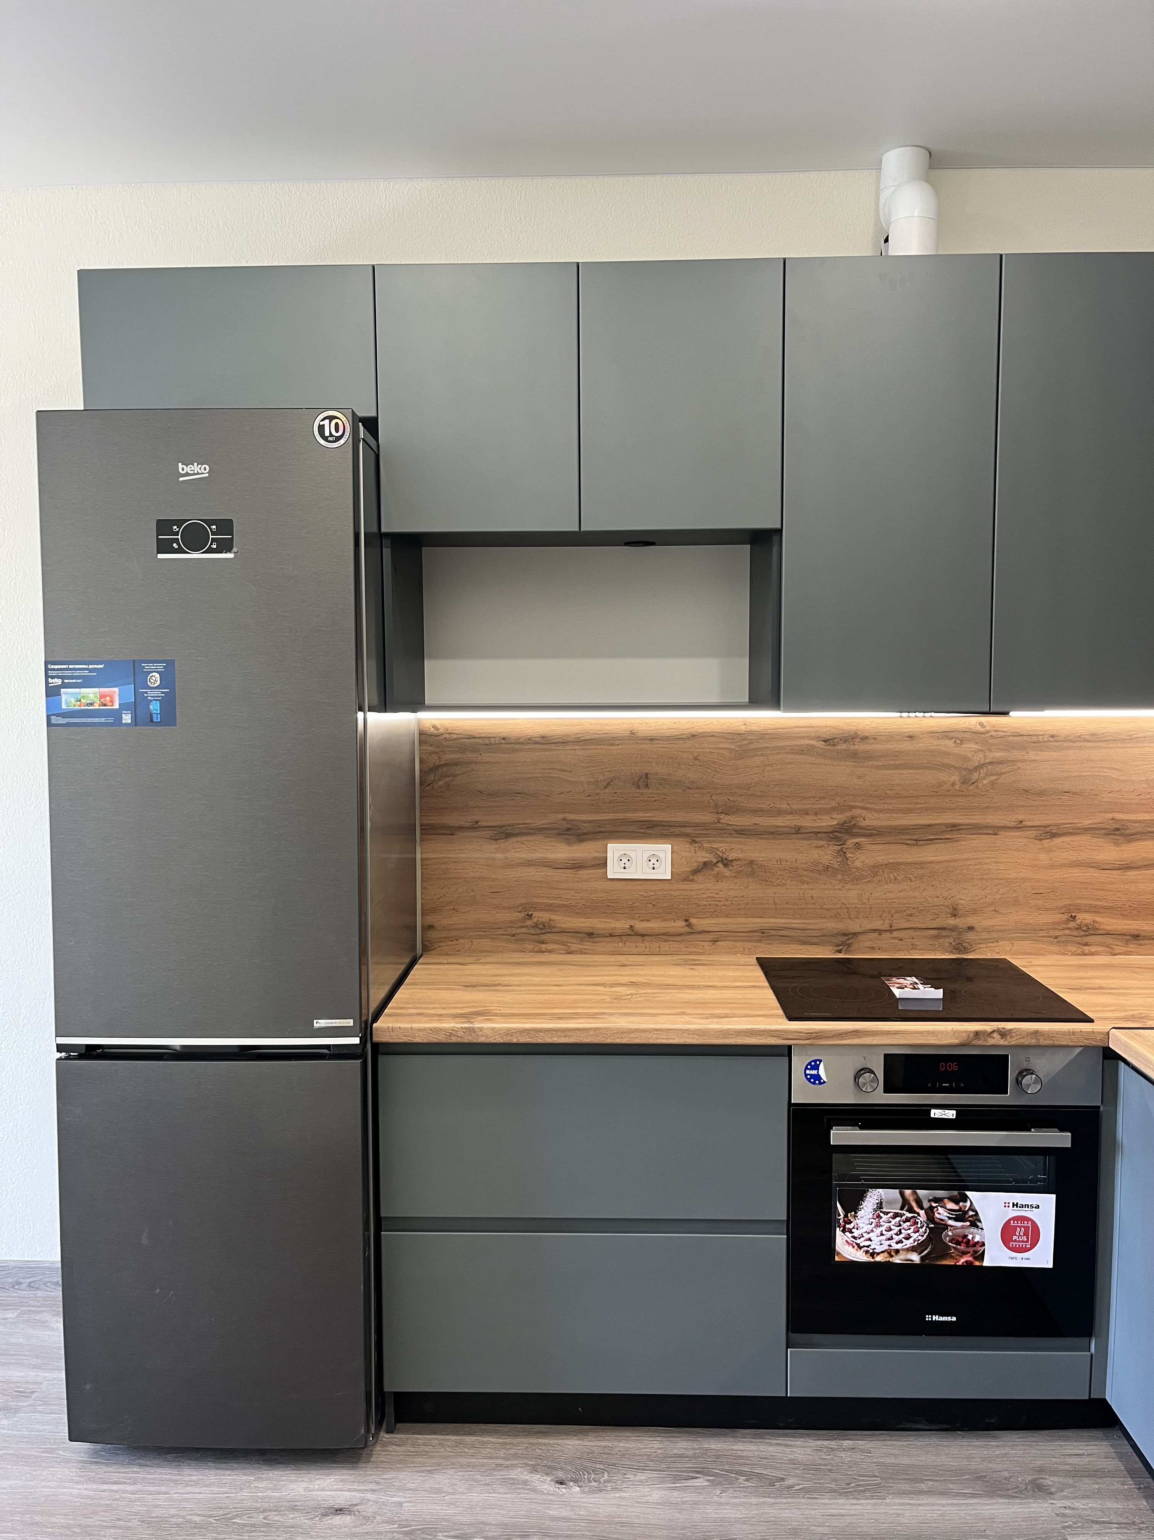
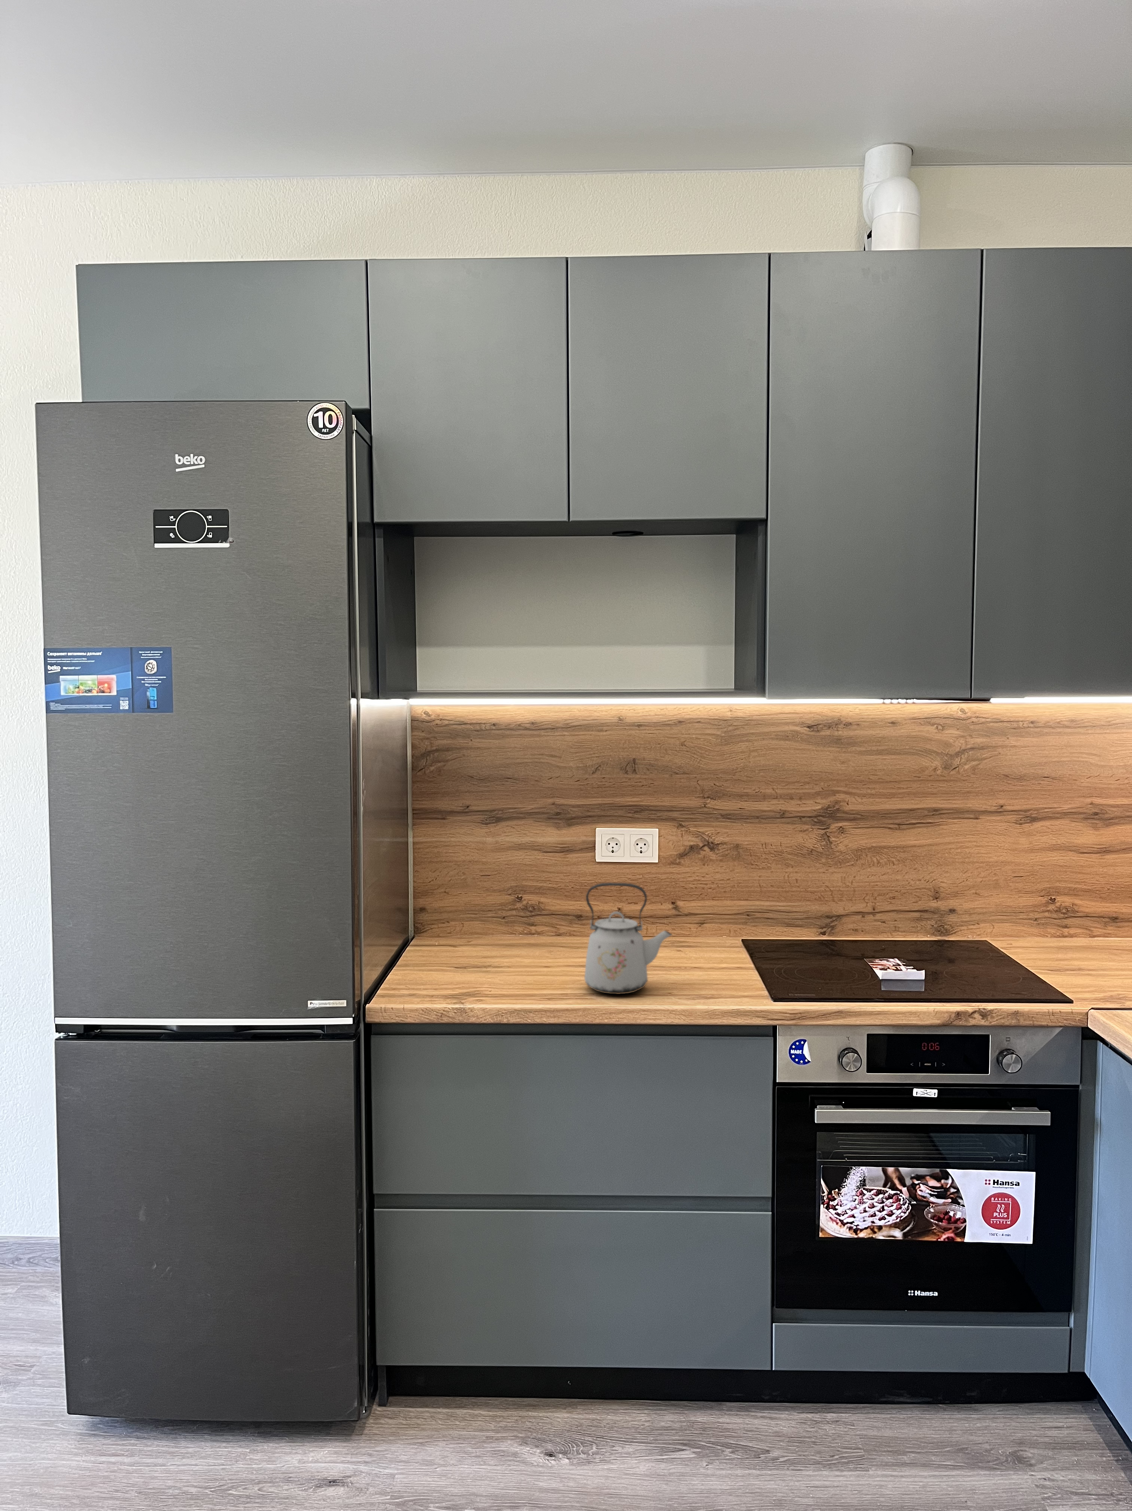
+ kettle [584,882,673,995]
